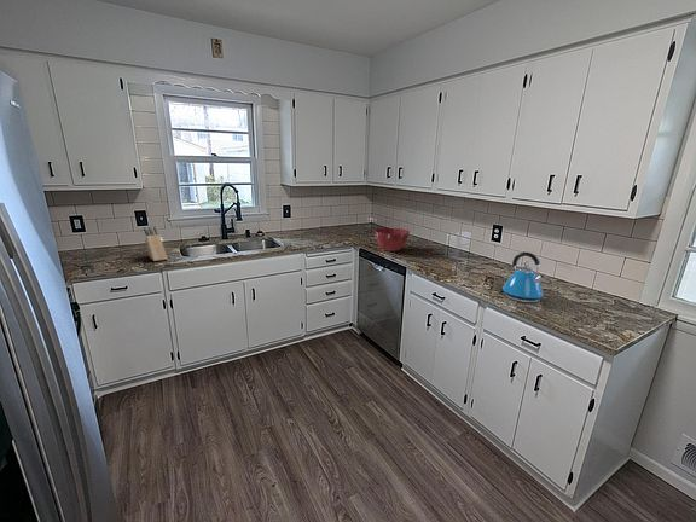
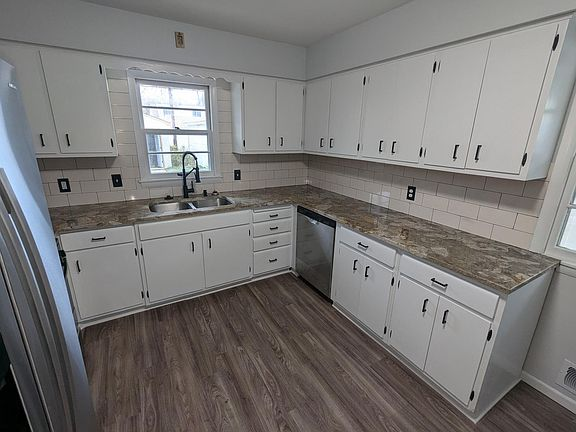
- knife block [143,225,168,262]
- mixing bowl [373,227,411,253]
- kettle [501,251,546,303]
